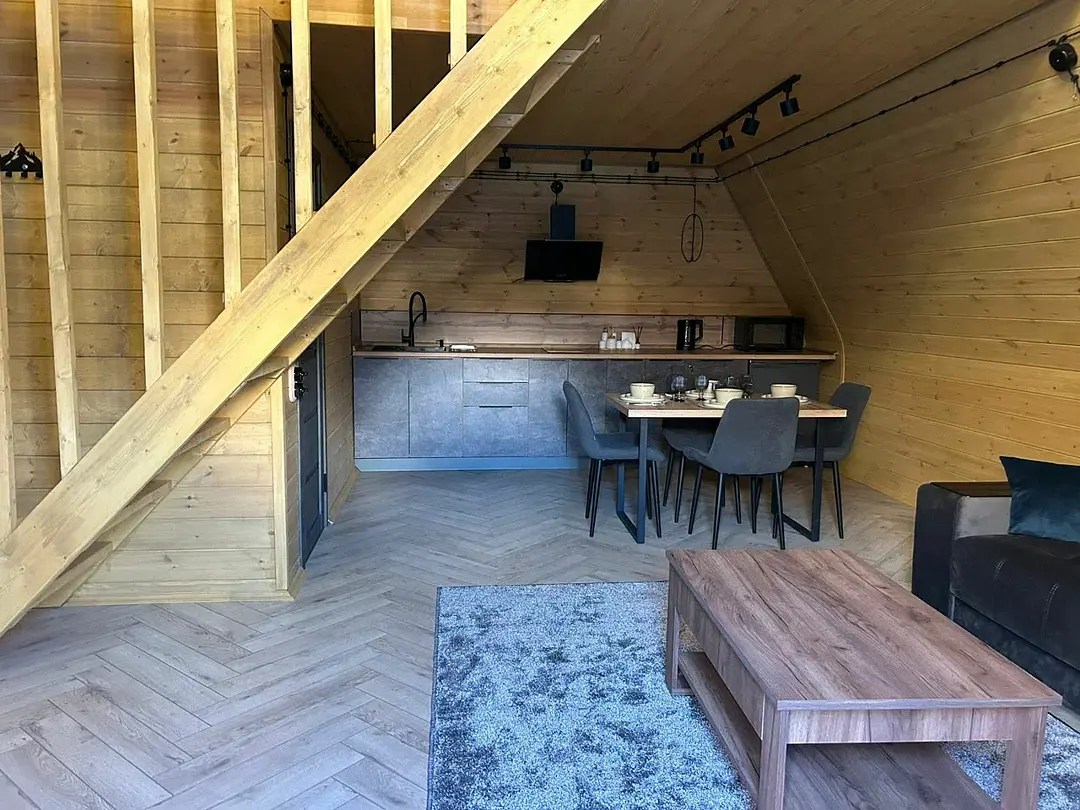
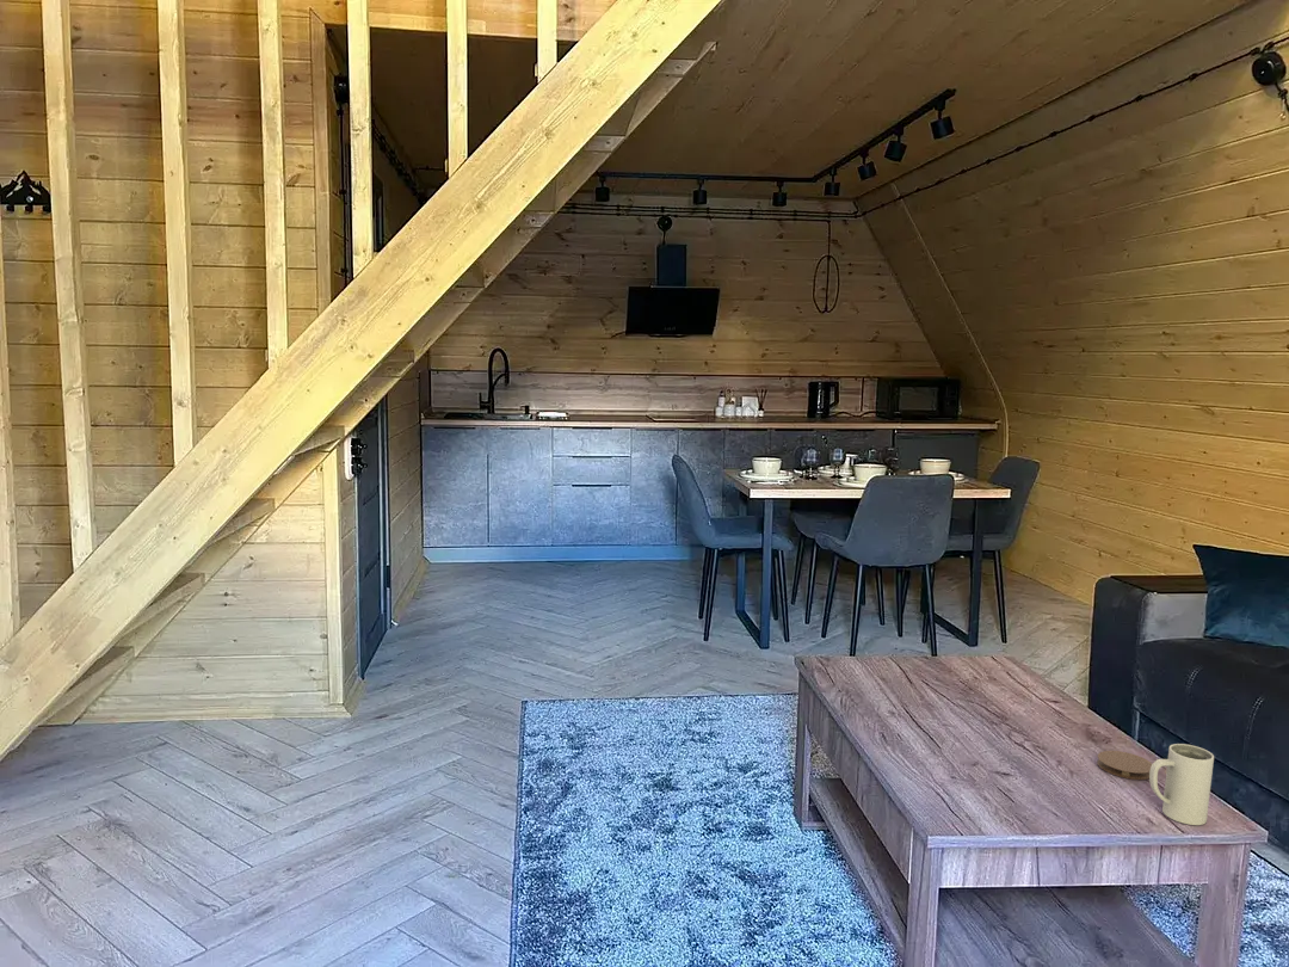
+ mug [1148,743,1215,826]
+ coaster [1096,750,1153,781]
